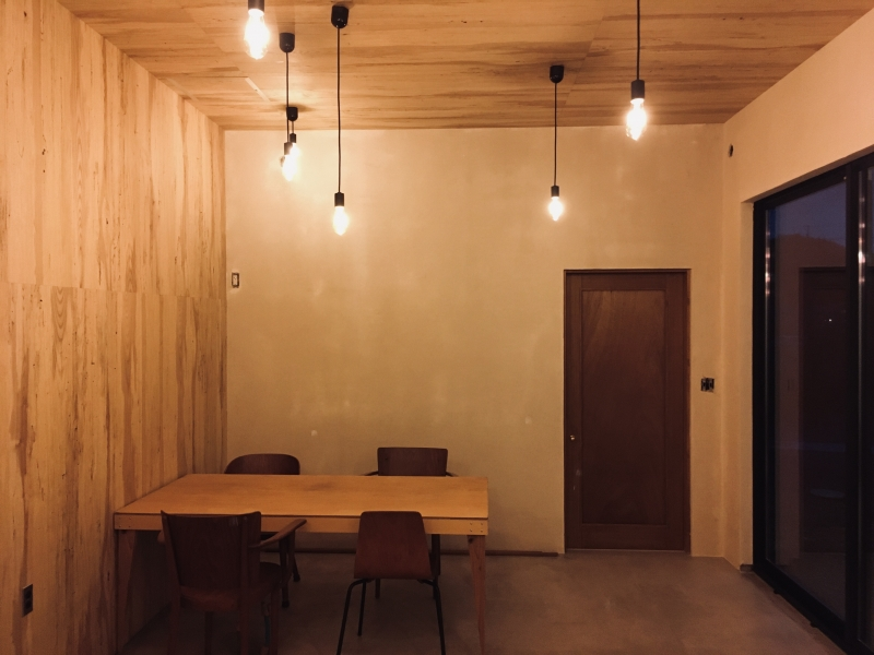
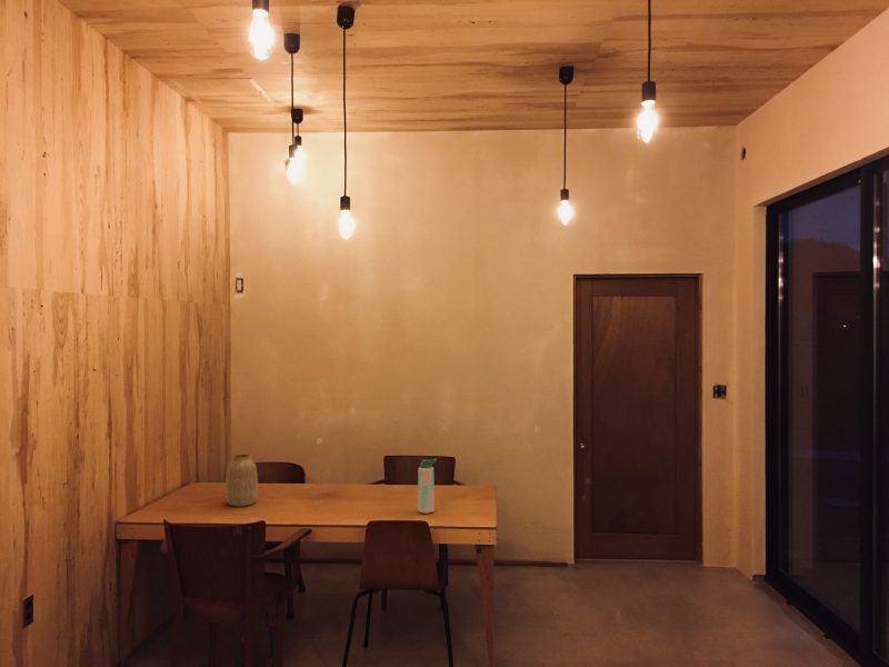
+ water bottle [417,458,438,515]
+ vase [224,454,259,507]
